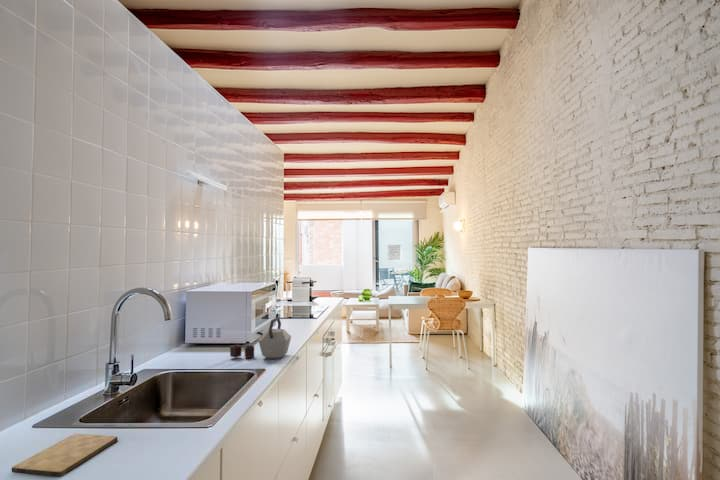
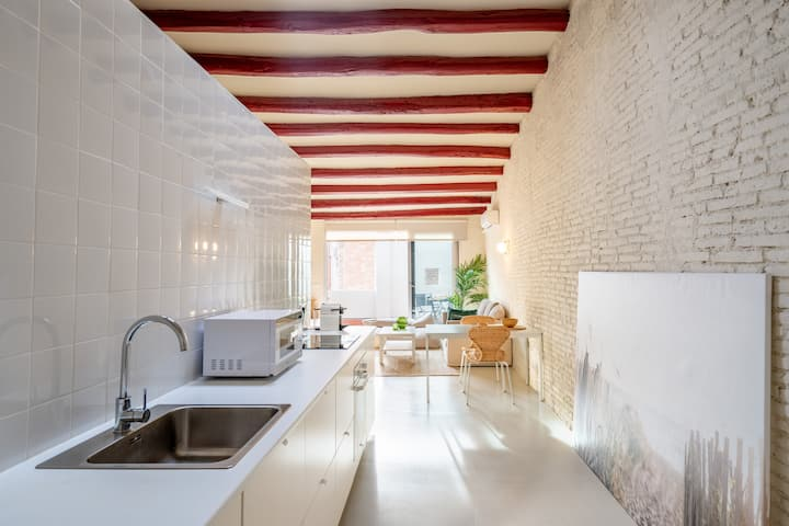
- cutting board [11,433,119,478]
- kettle [229,316,292,360]
